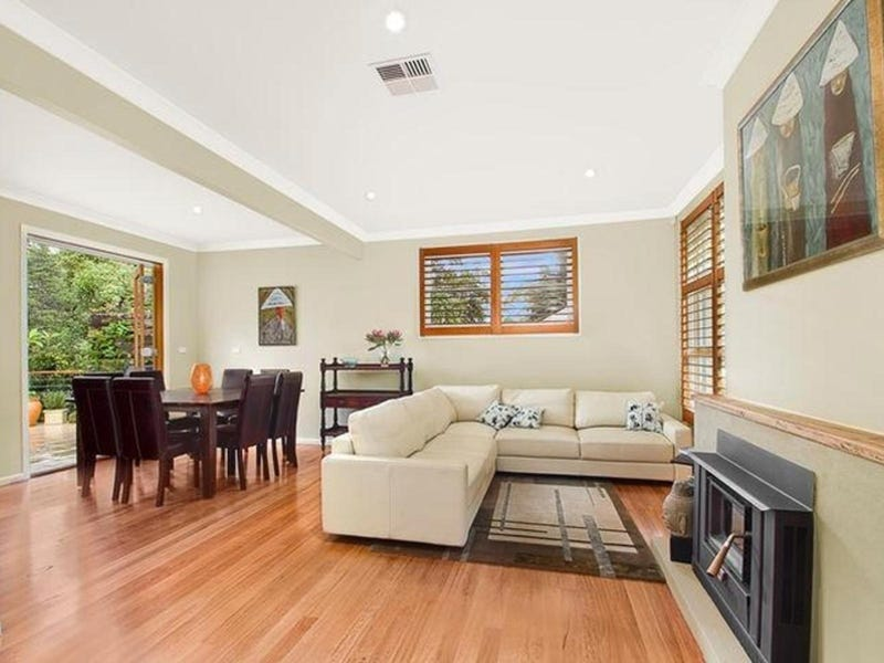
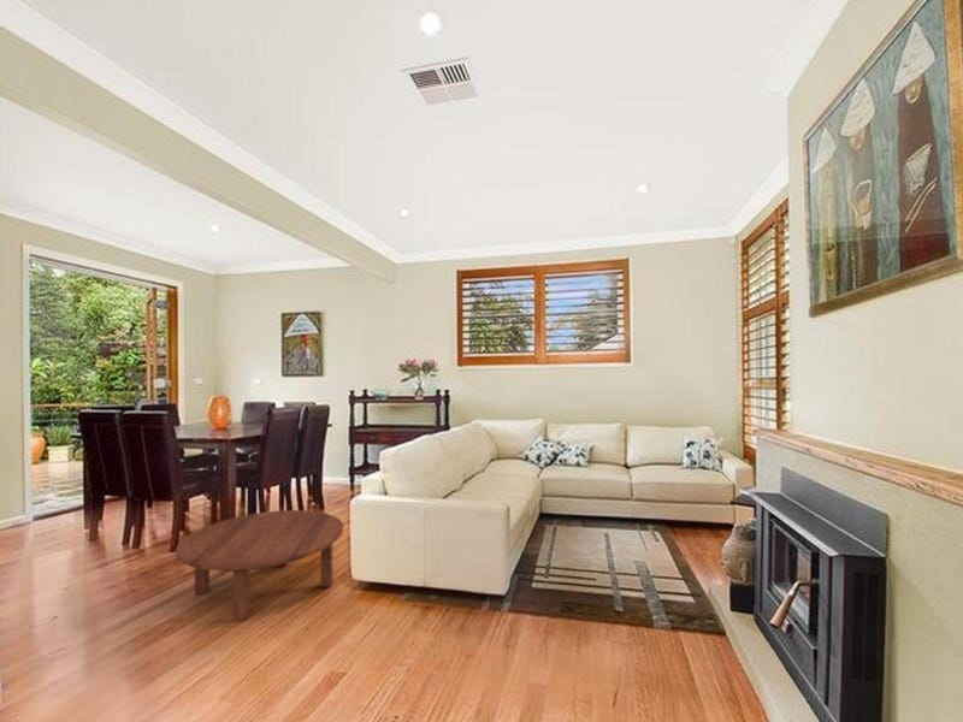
+ coffee table [175,509,344,623]
